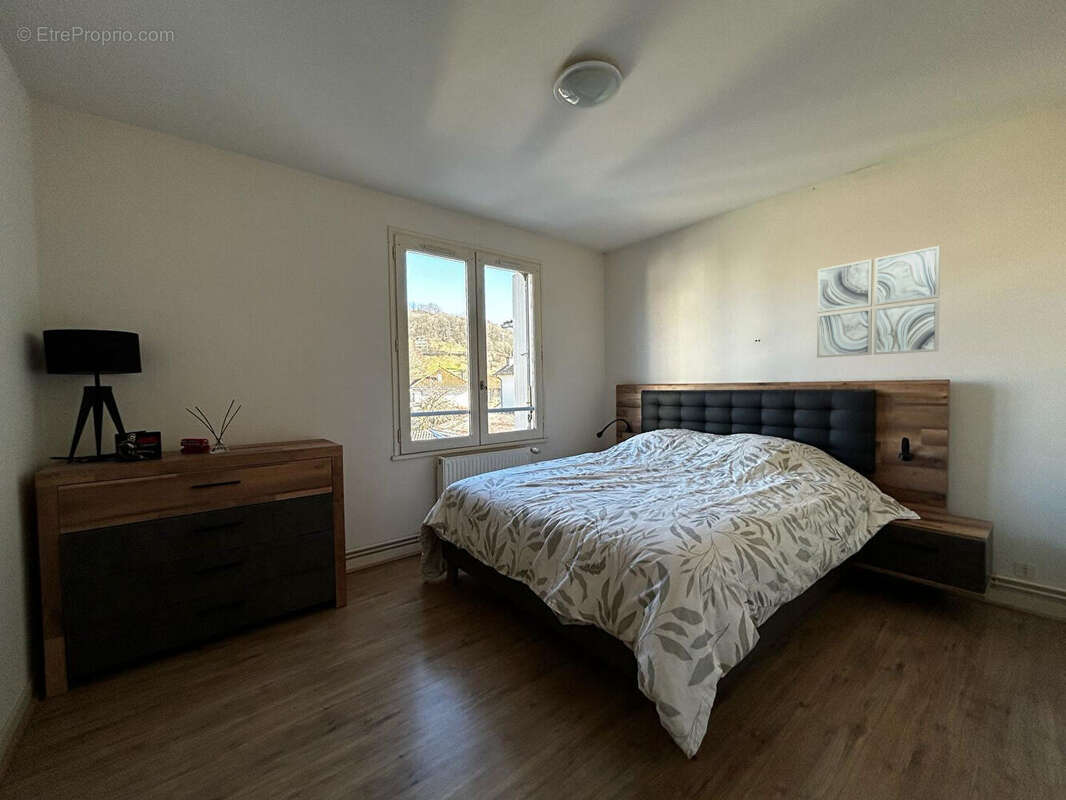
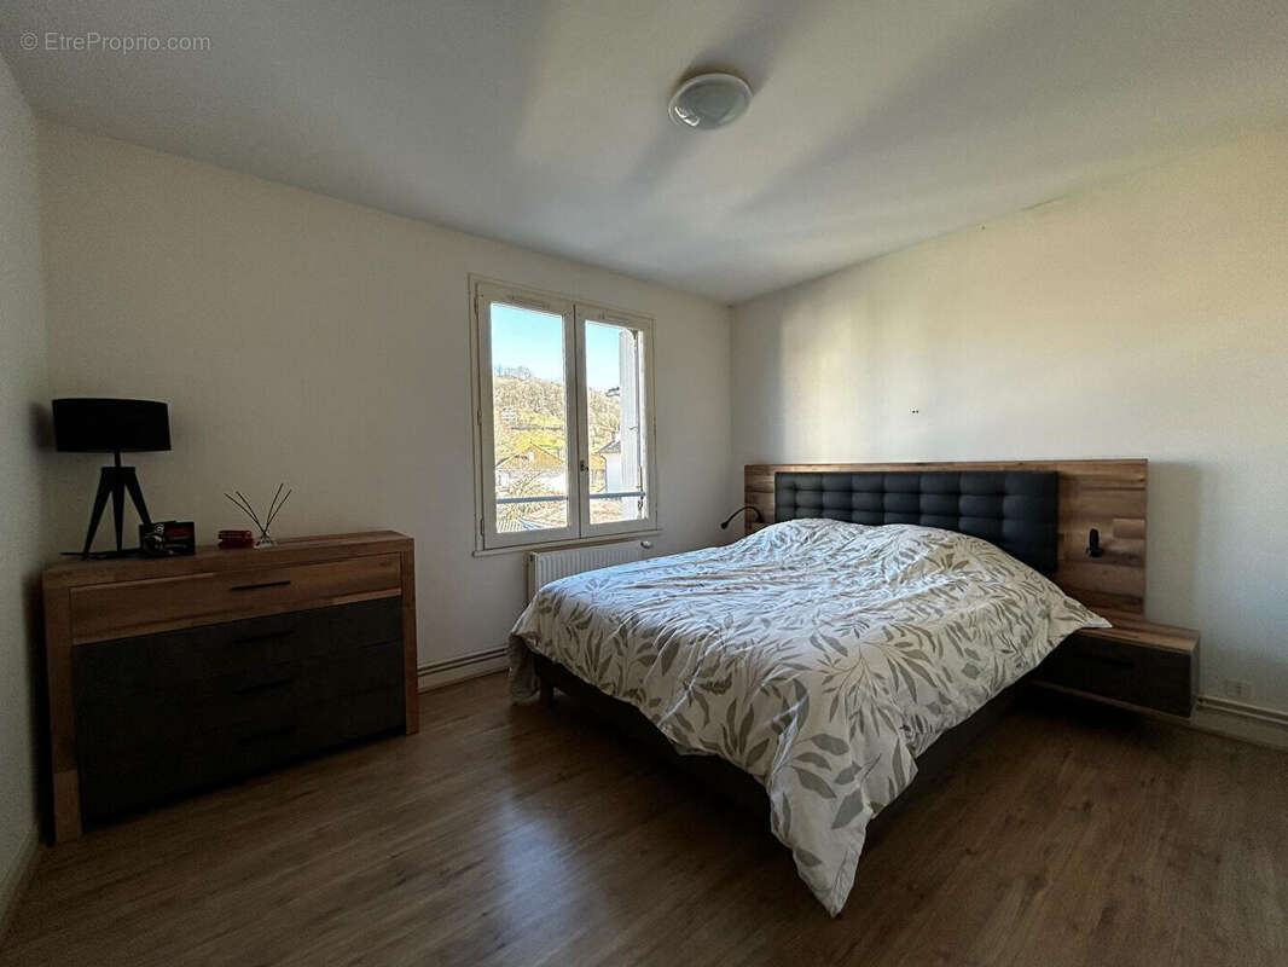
- wall art [816,245,941,359]
